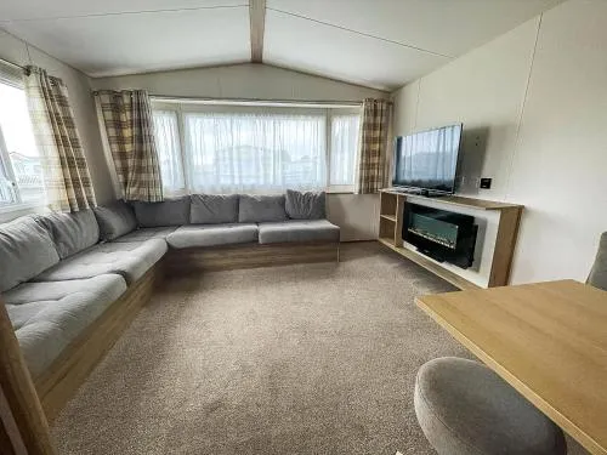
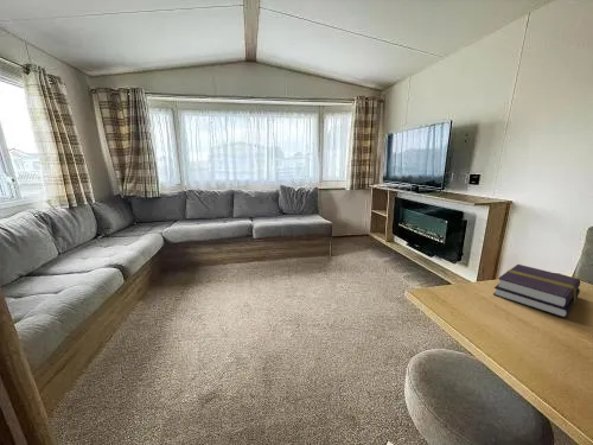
+ book [492,263,581,319]
